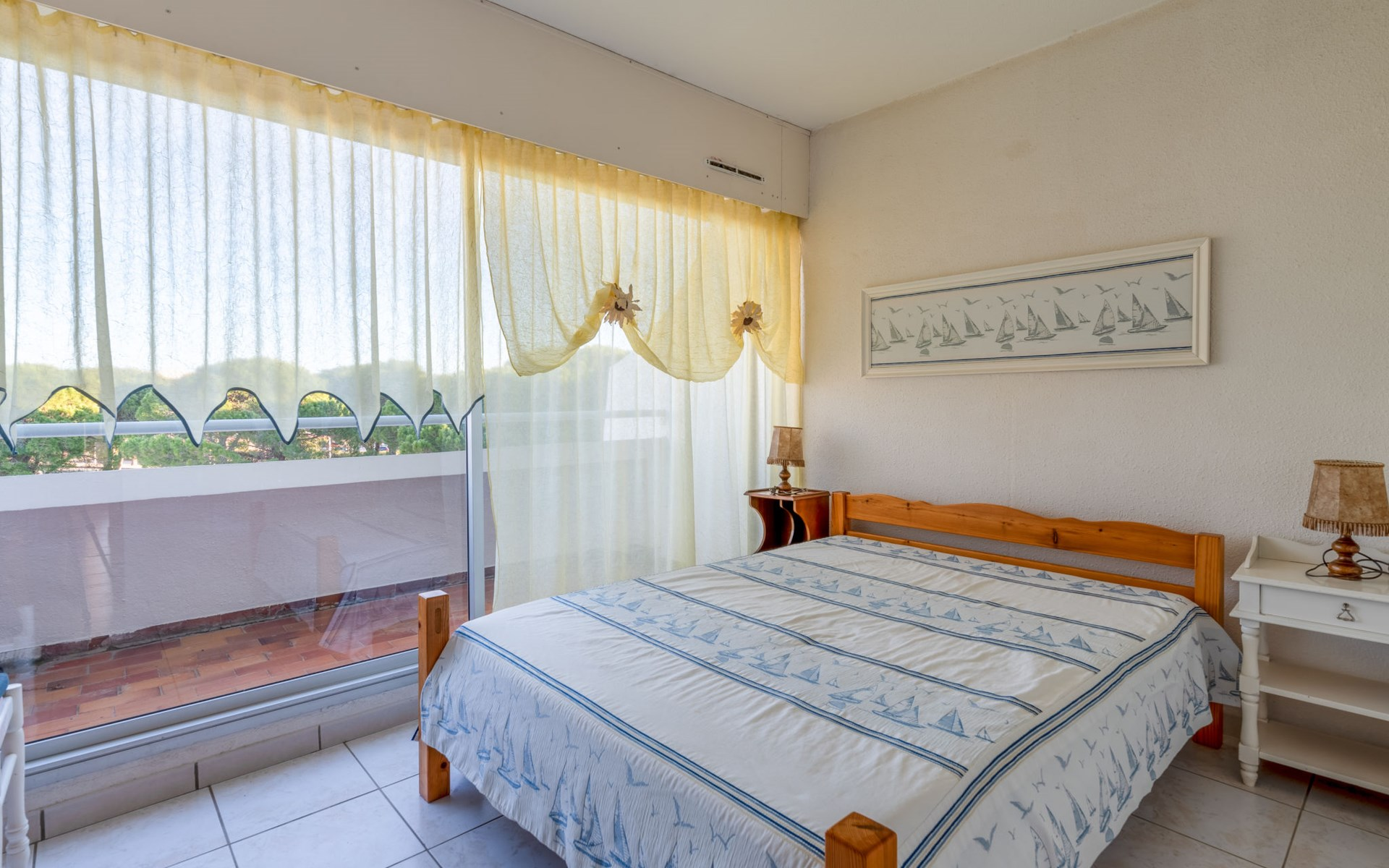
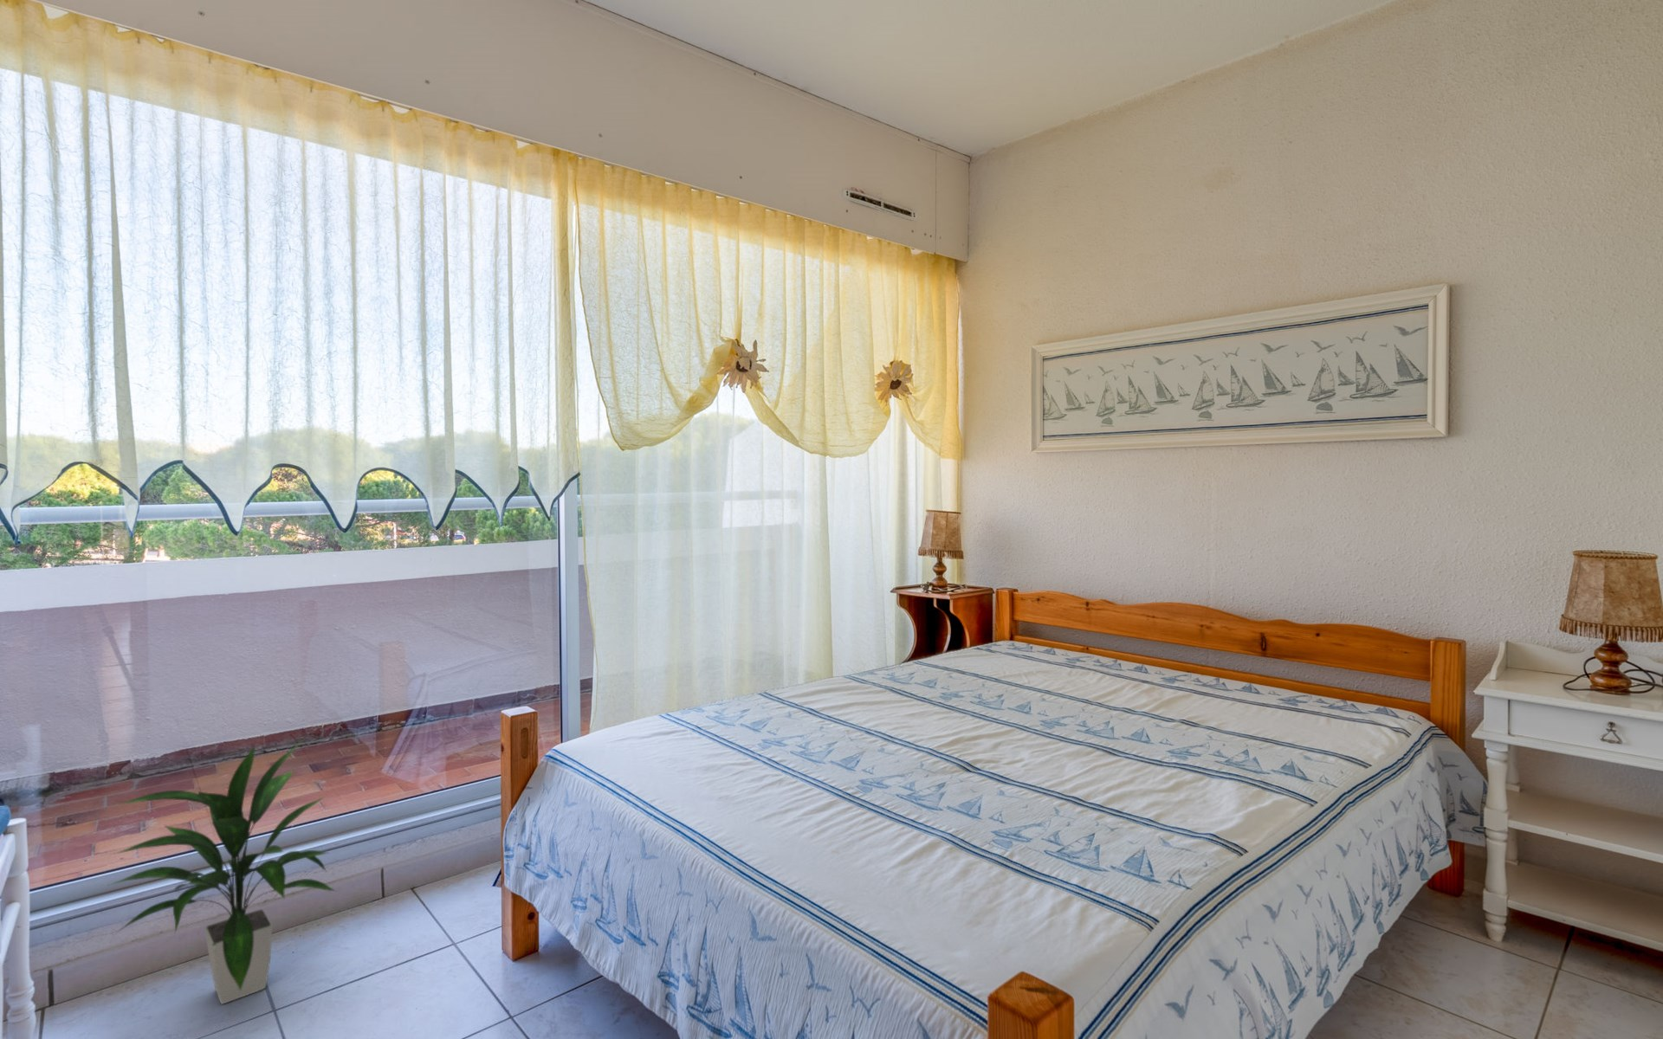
+ indoor plant [105,740,339,1004]
